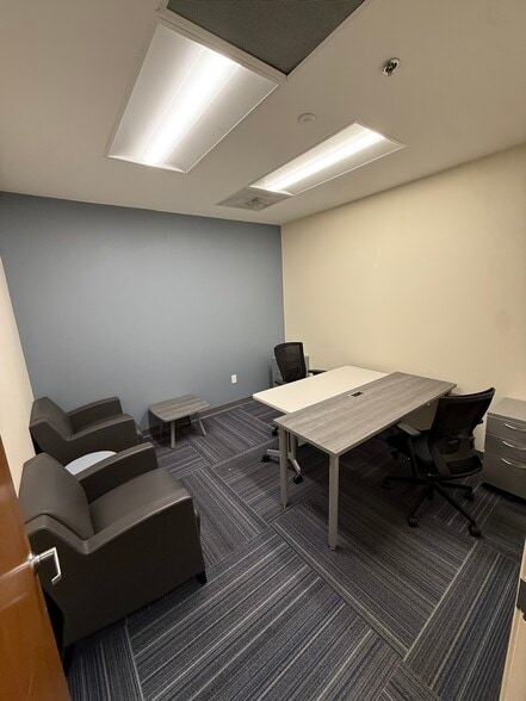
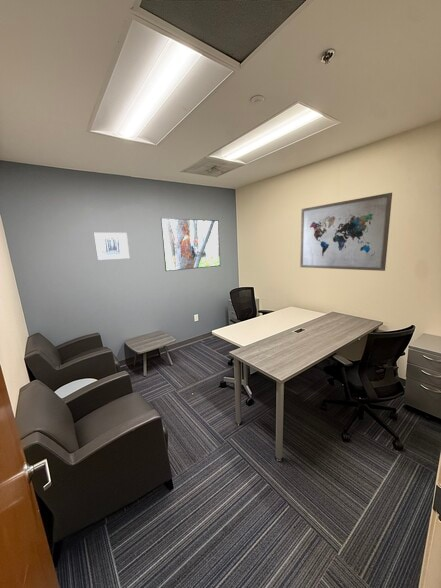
+ wall art [299,192,393,272]
+ wall art [93,232,130,261]
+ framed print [160,217,221,272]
